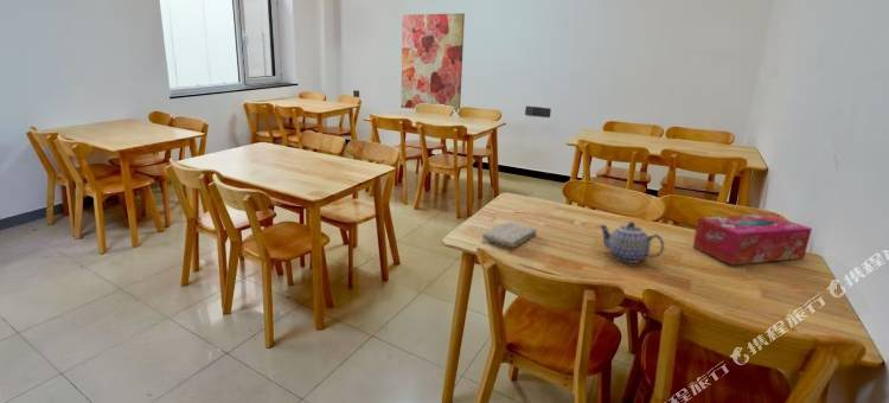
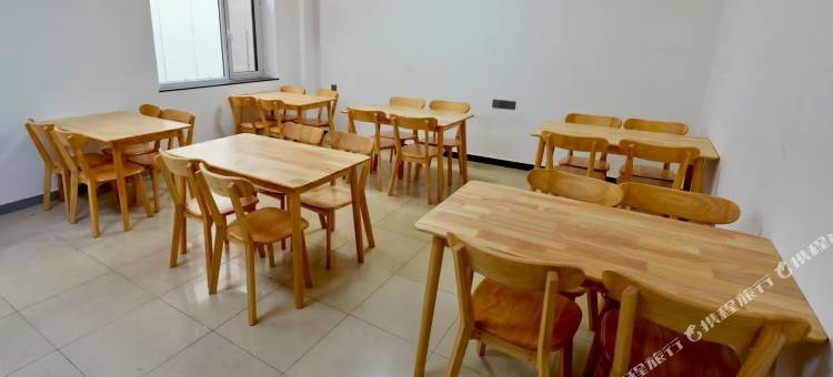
- teapot [597,220,665,264]
- wall art [399,12,466,114]
- tissue box [692,212,813,266]
- washcloth [481,222,538,249]
